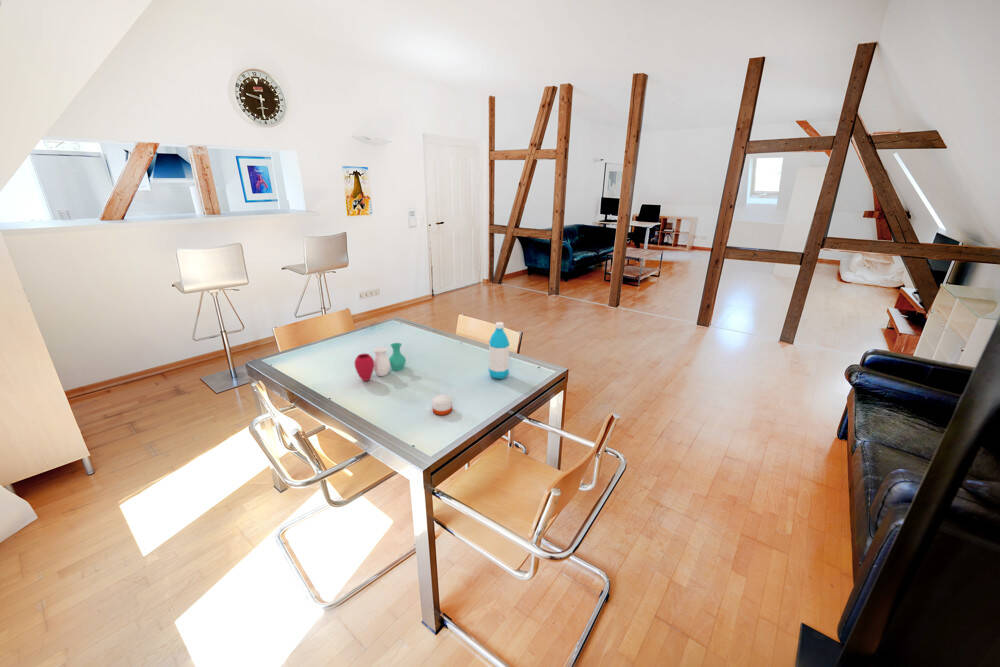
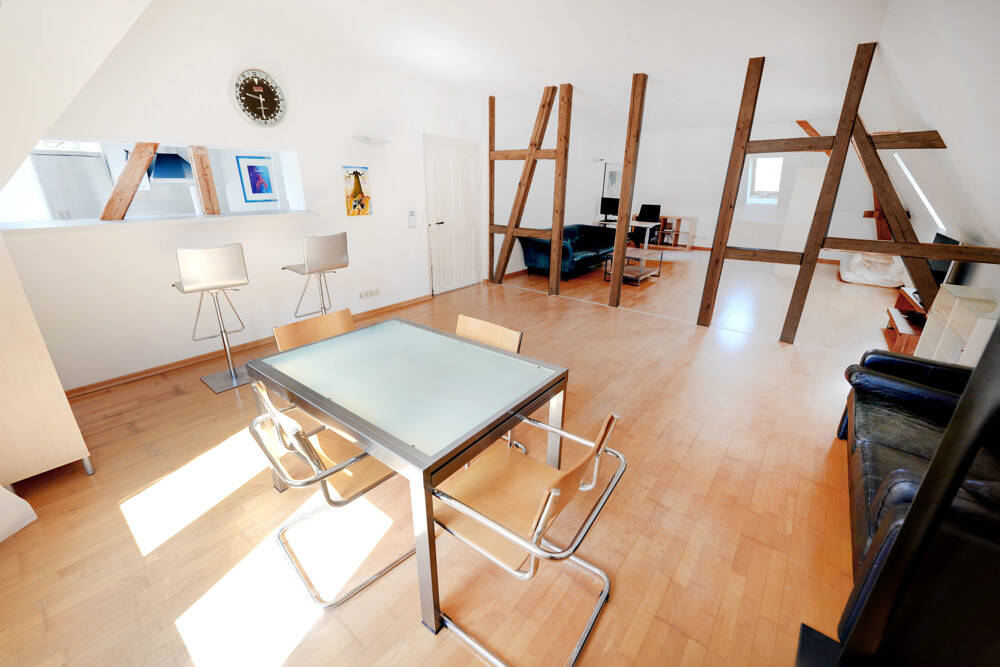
- candle [431,392,453,416]
- water bottle [488,321,510,380]
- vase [353,342,407,382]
